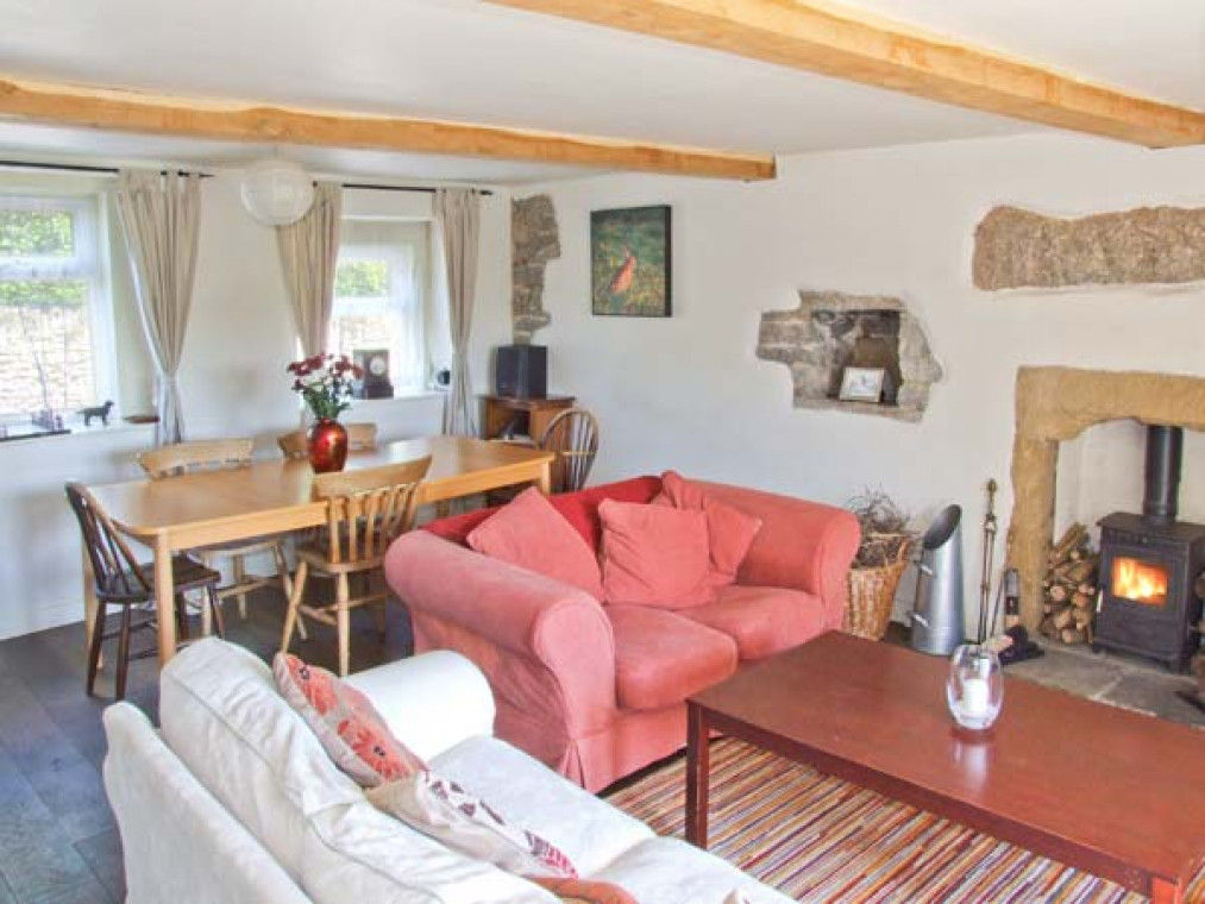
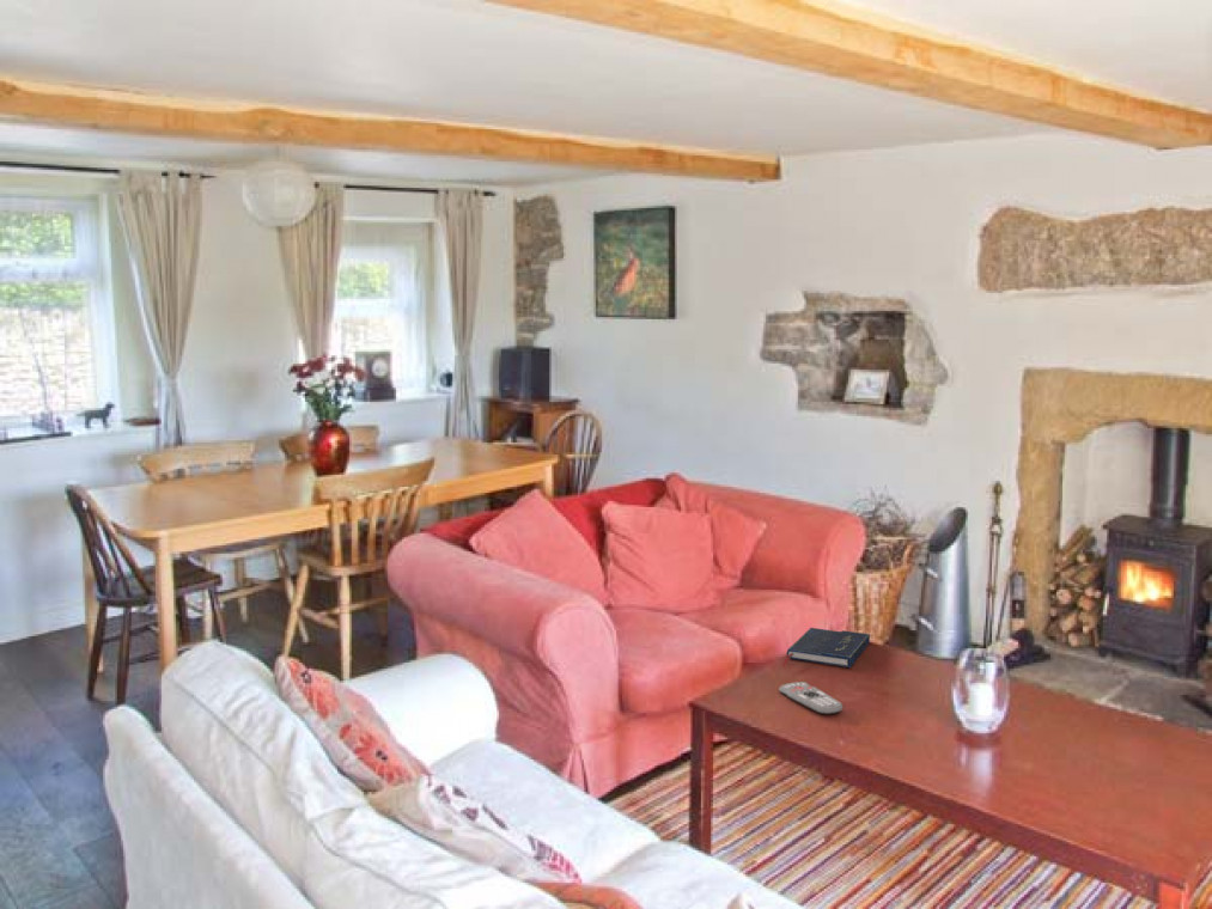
+ book [782,627,871,669]
+ remote control [778,681,843,715]
